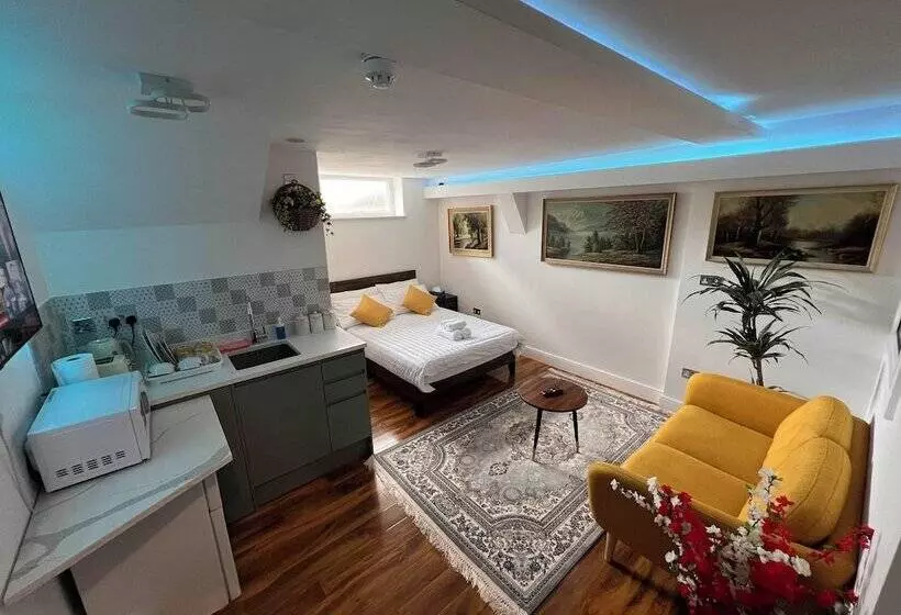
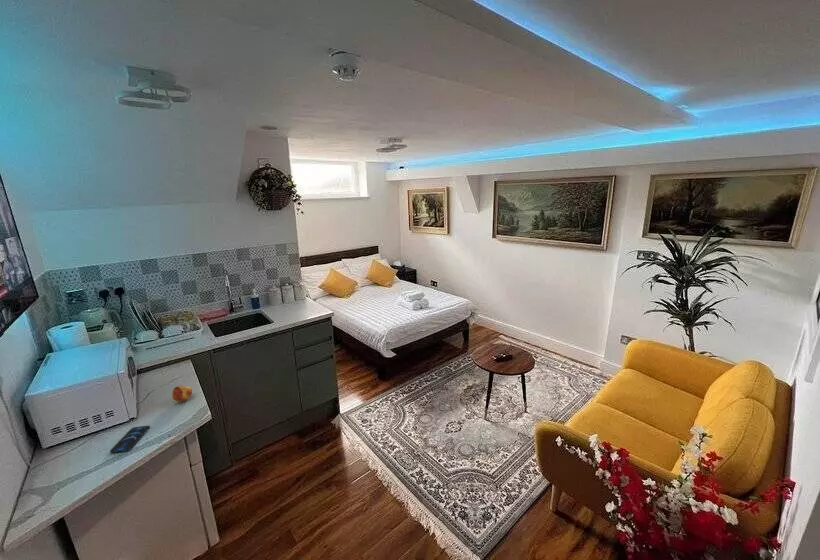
+ smartphone [109,425,151,454]
+ fruit [171,385,193,403]
